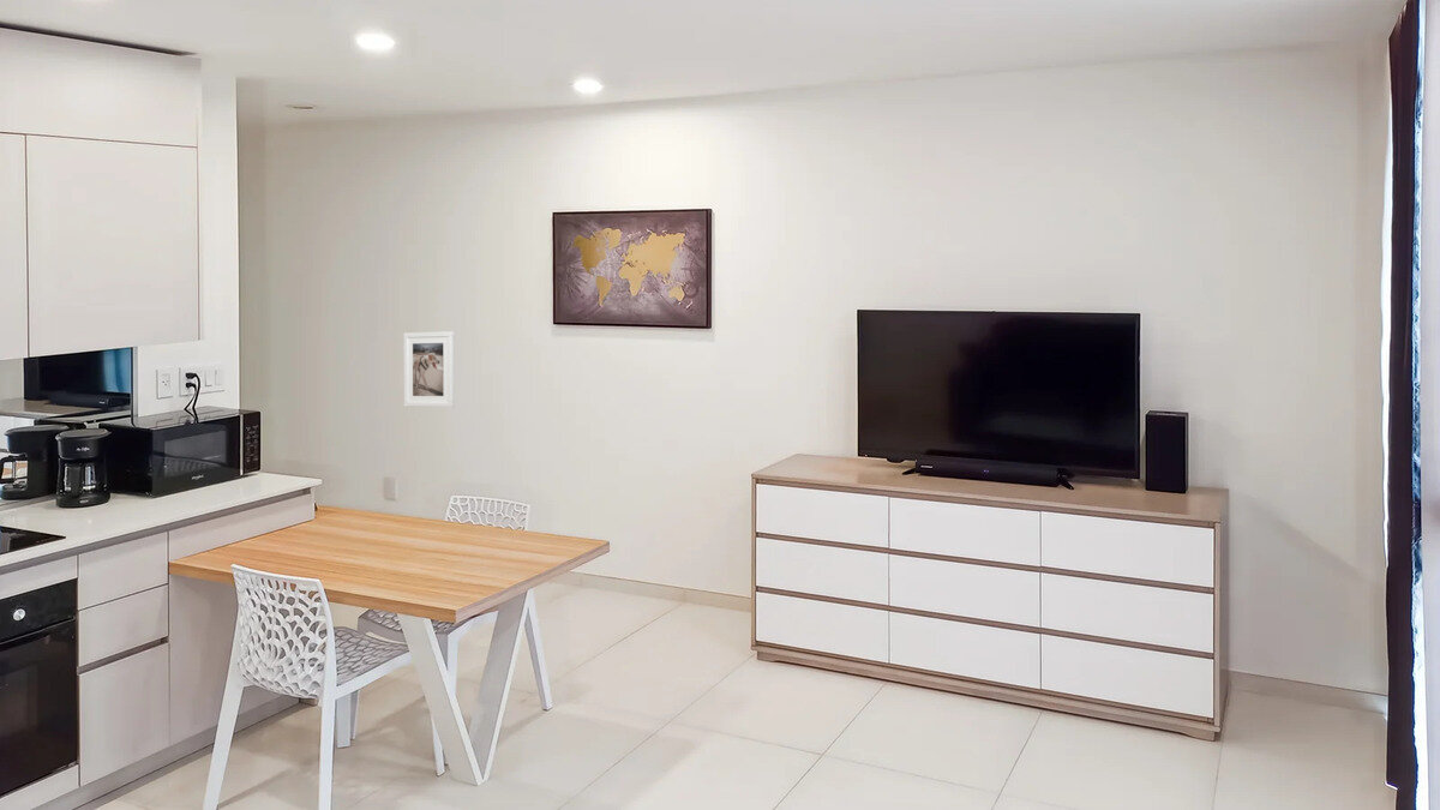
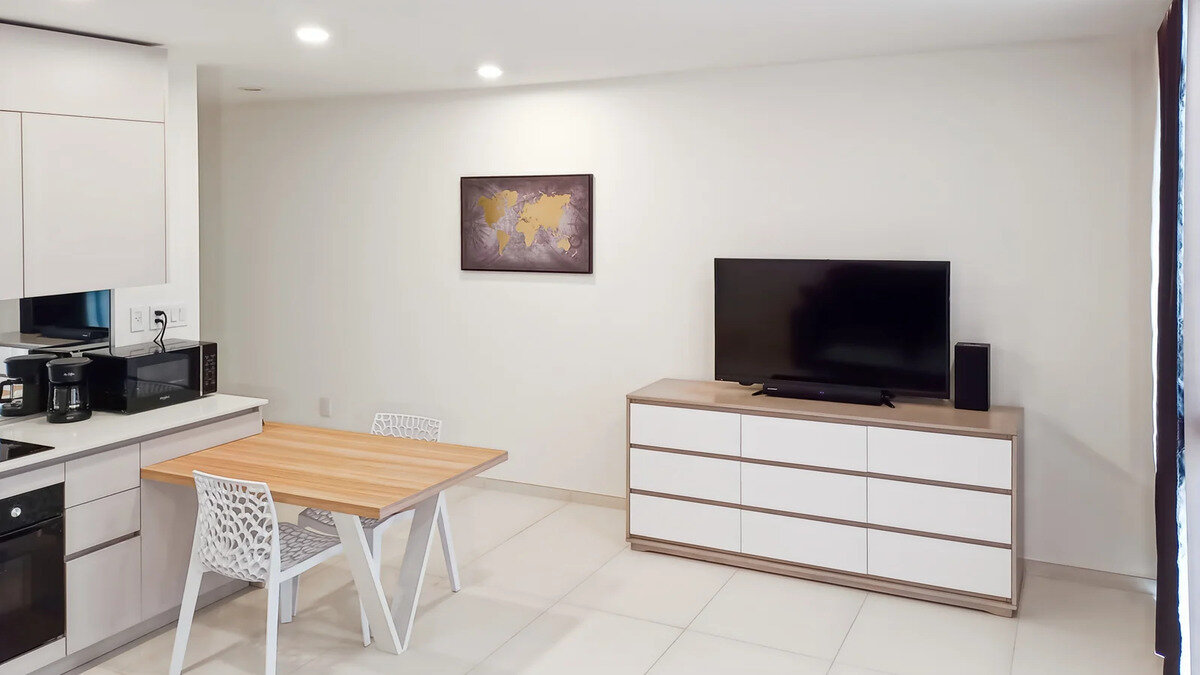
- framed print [402,330,455,408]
